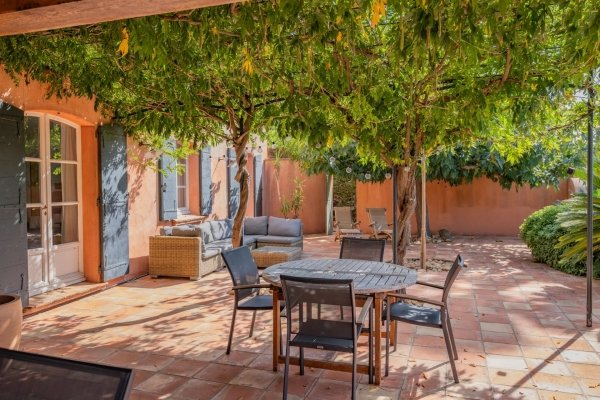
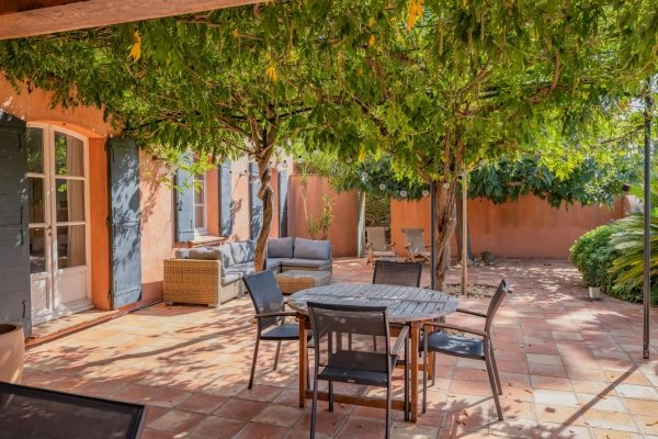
+ indoor plant [575,259,611,300]
